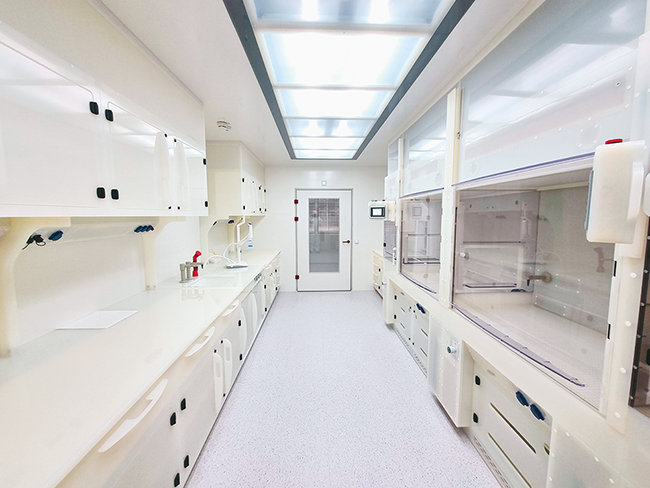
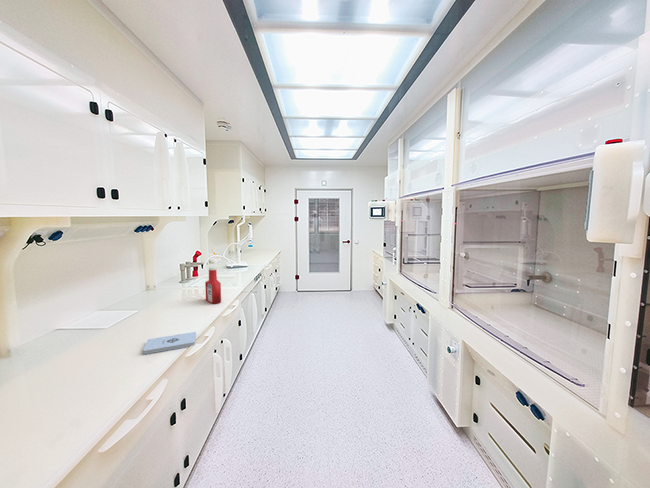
+ notepad [142,331,197,355]
+ soap bottle [204,266,222,305]
